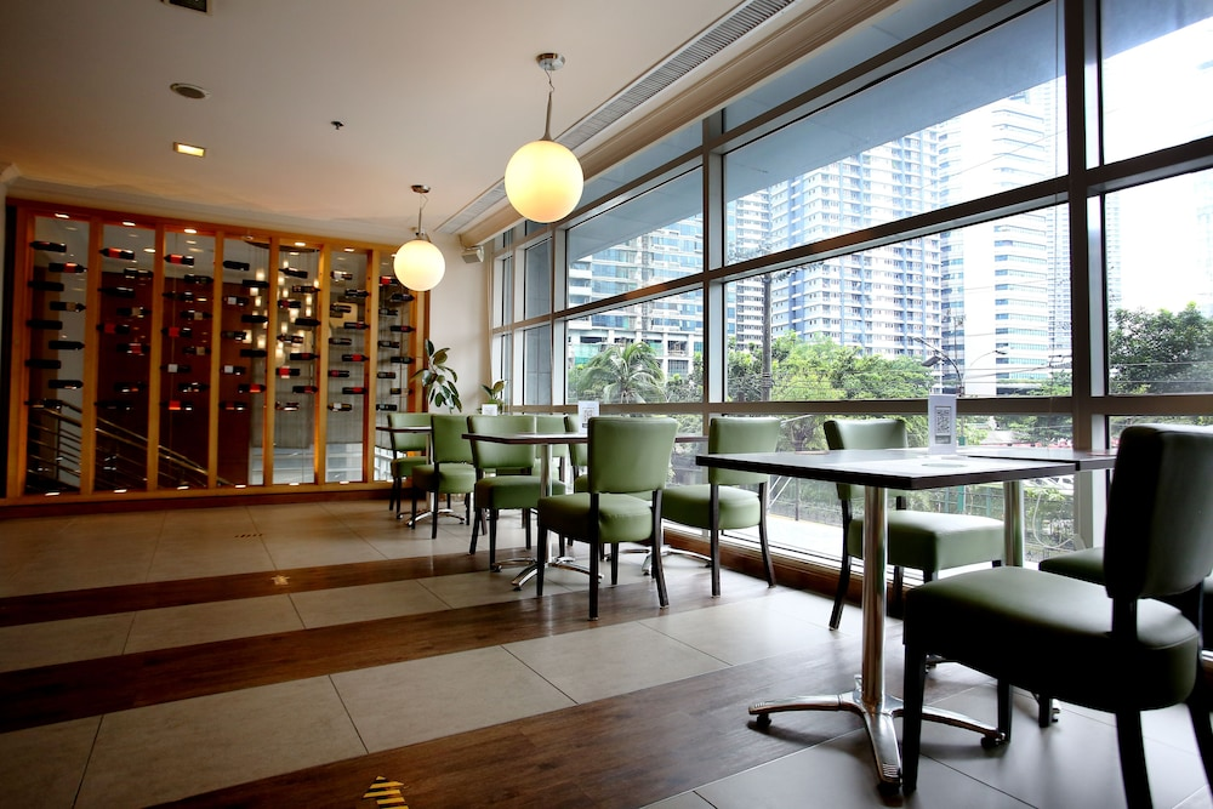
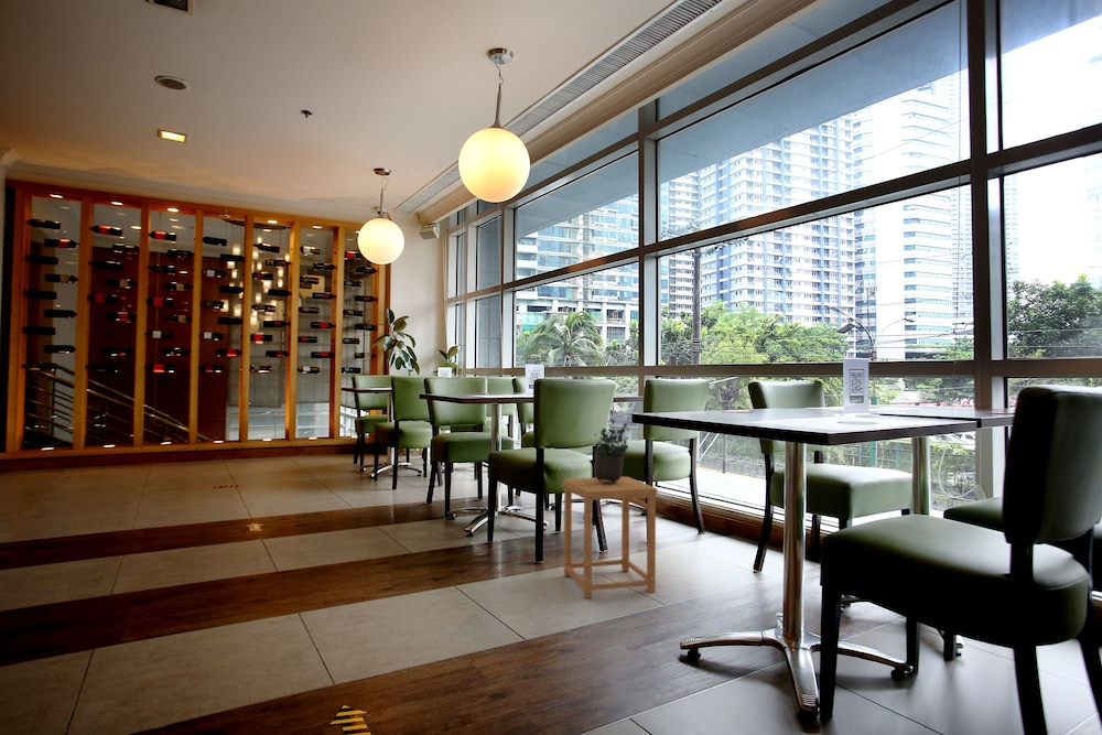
+ potted plant [592,409,634,484]
+ side table [562,476,658,599]
